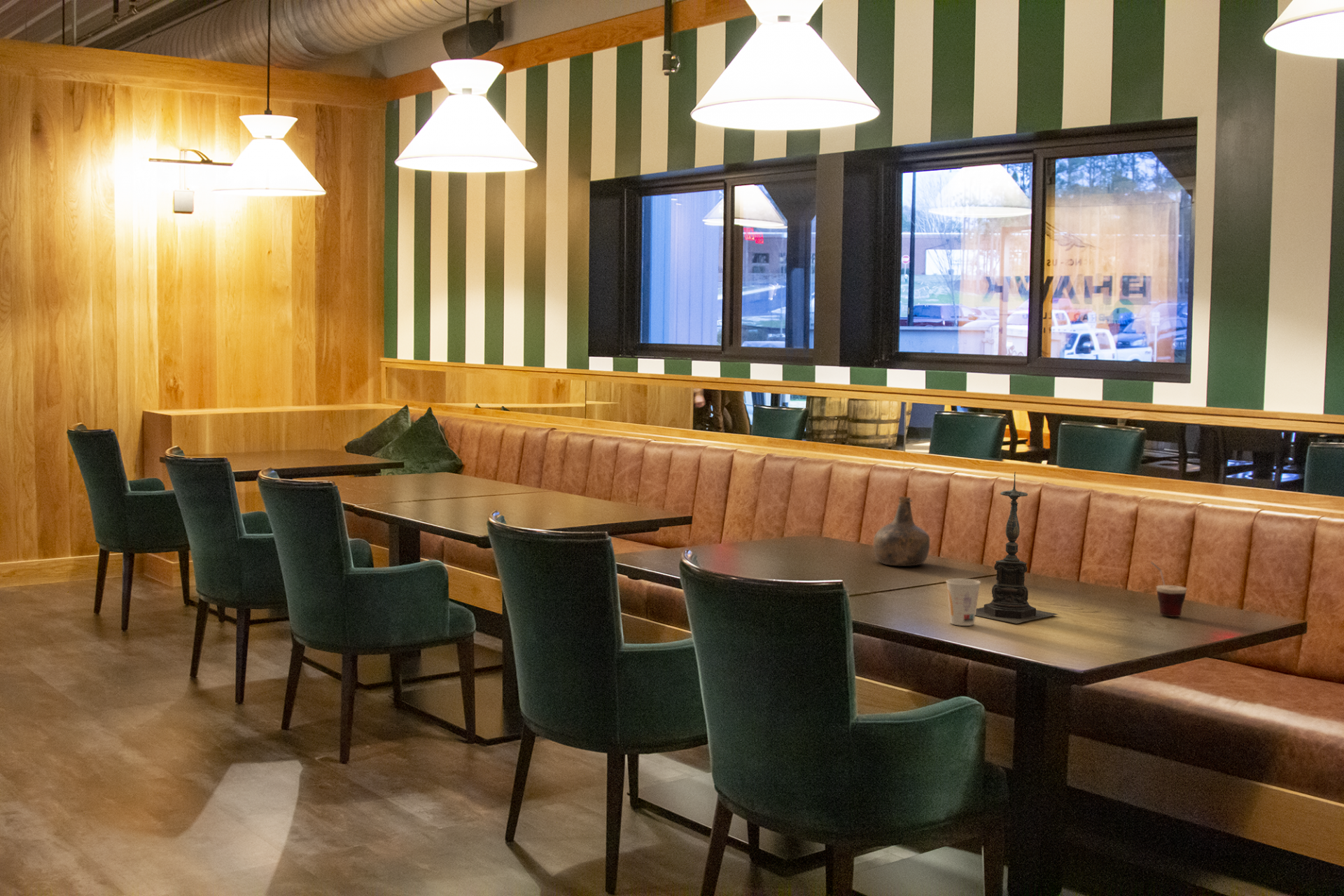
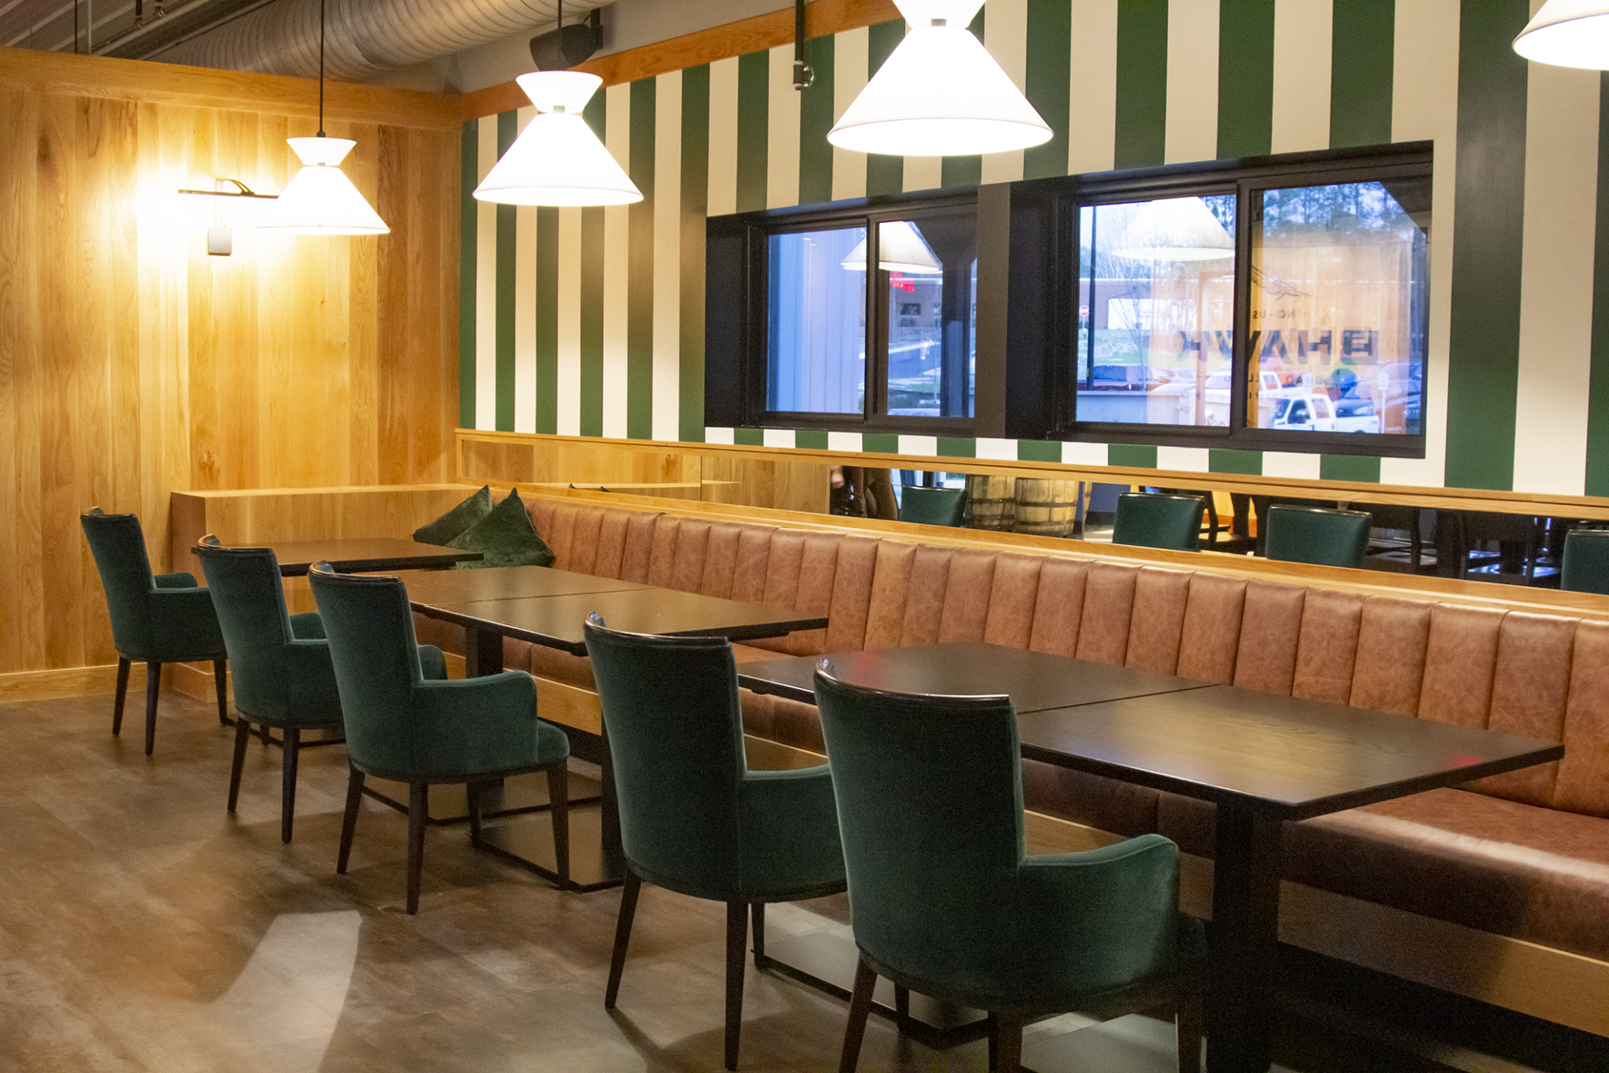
- cup [945,577,981,626]
- cup [1150,561,1187,617]
- bottle [873,496,930,567]
- candle holder [975,471,1058,624]
